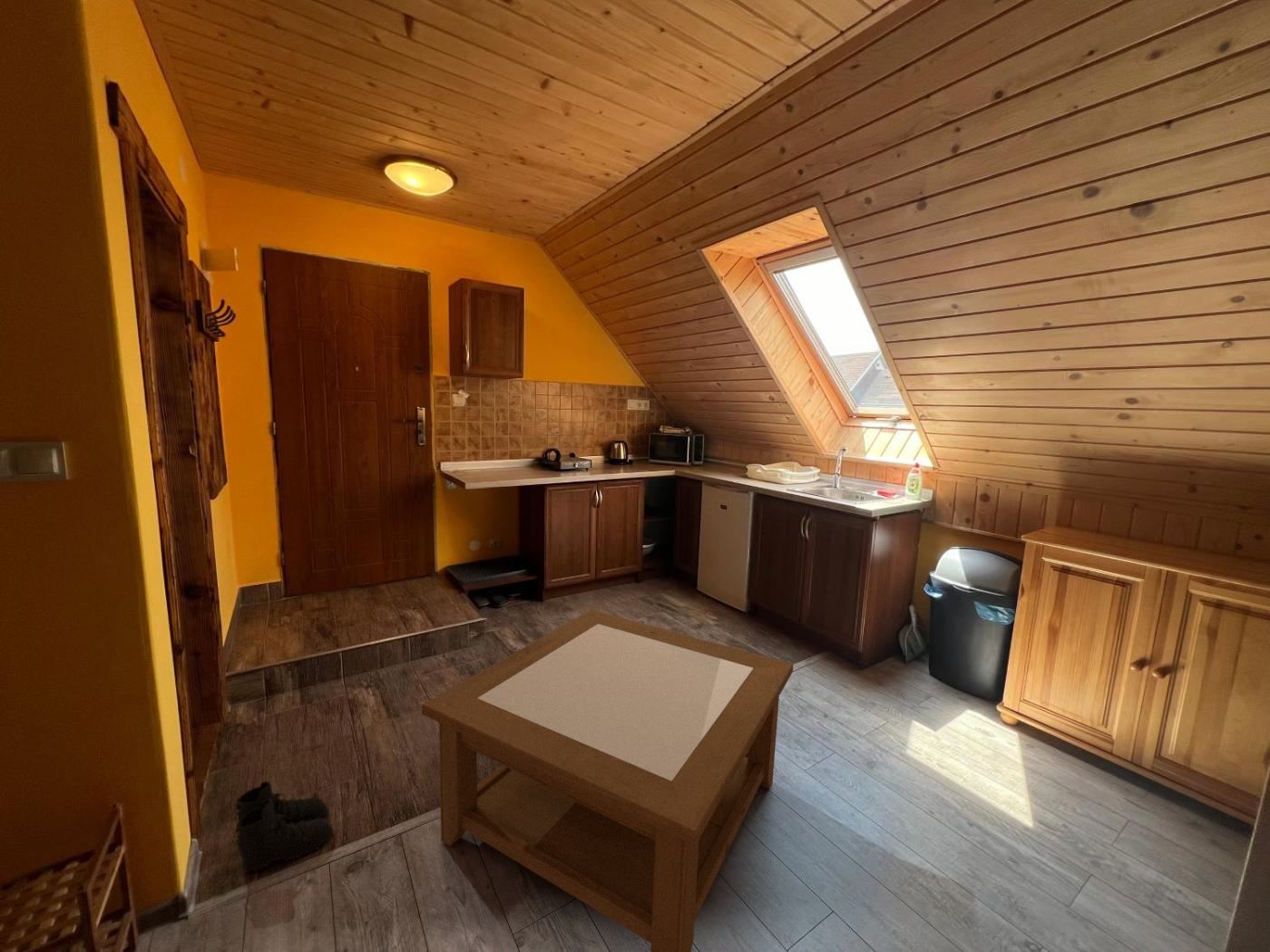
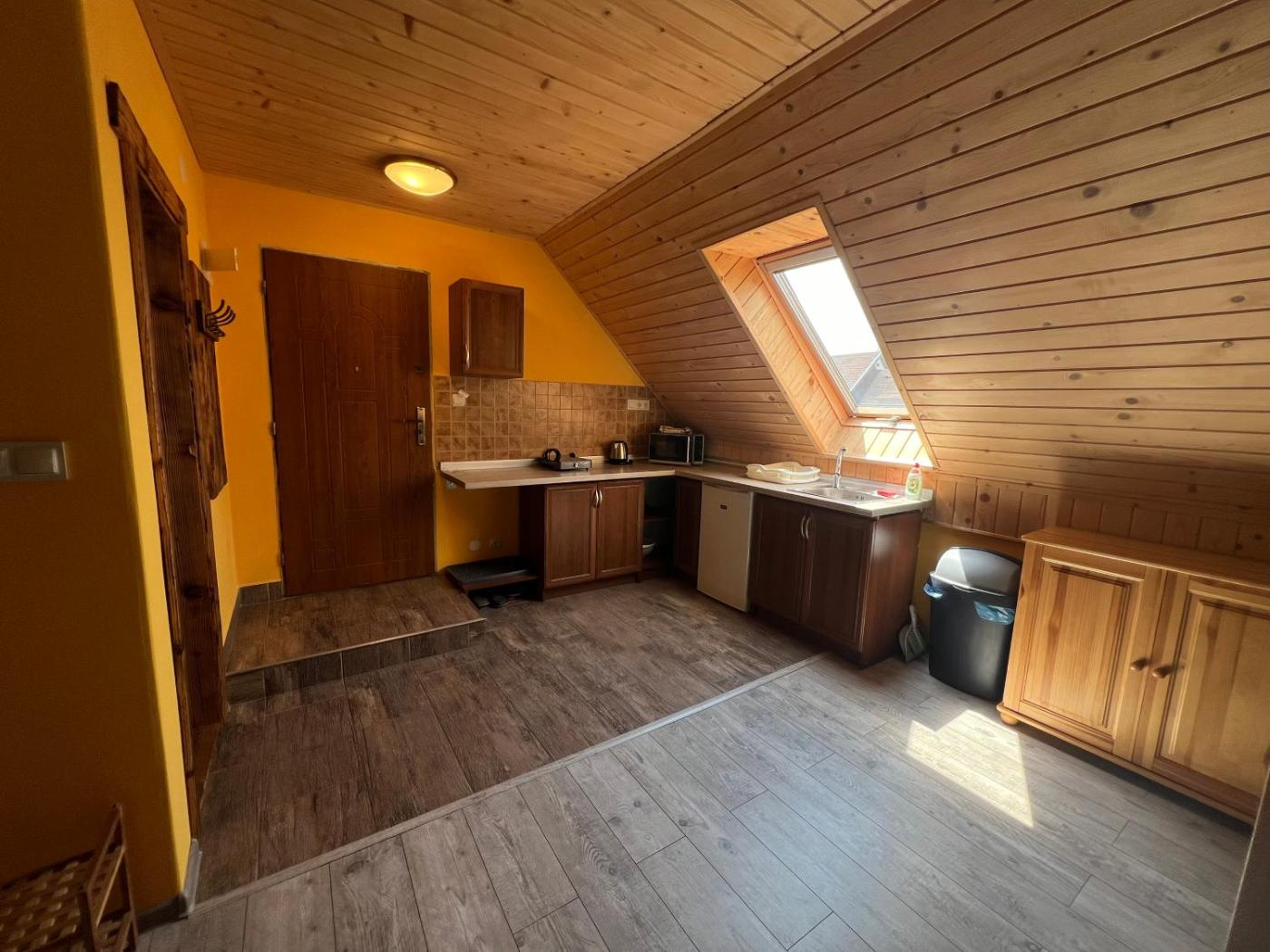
- coffee table [421,609,795,952]
- boots [232,781,334,873]
